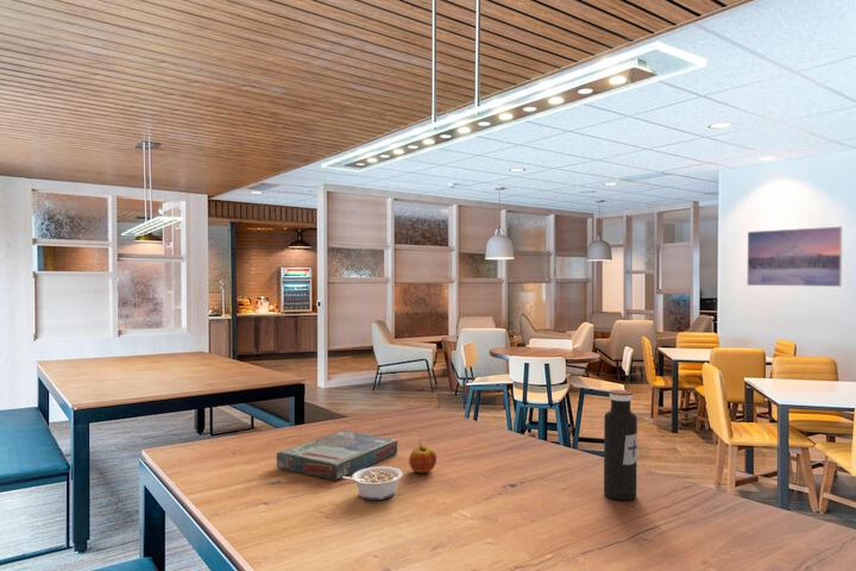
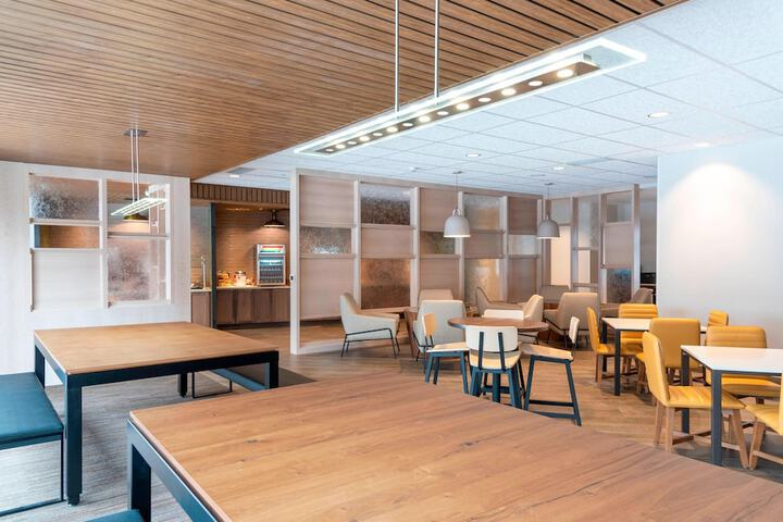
- legume [342,465,403,501]
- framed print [747,226,843,288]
- board game [276,429,398,482]
- water bottle [603,389,638,501]
- apple [408,441,438,473]
